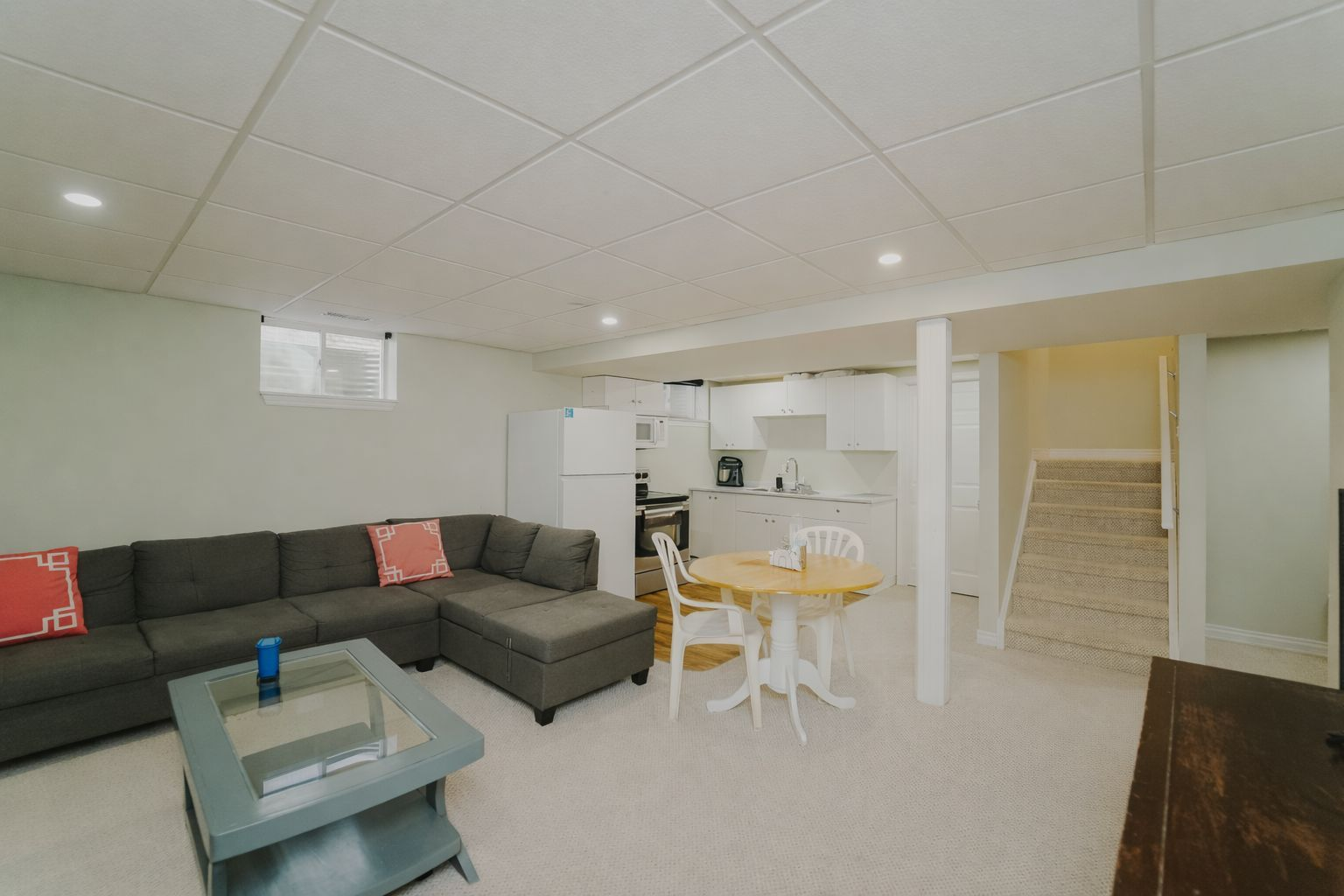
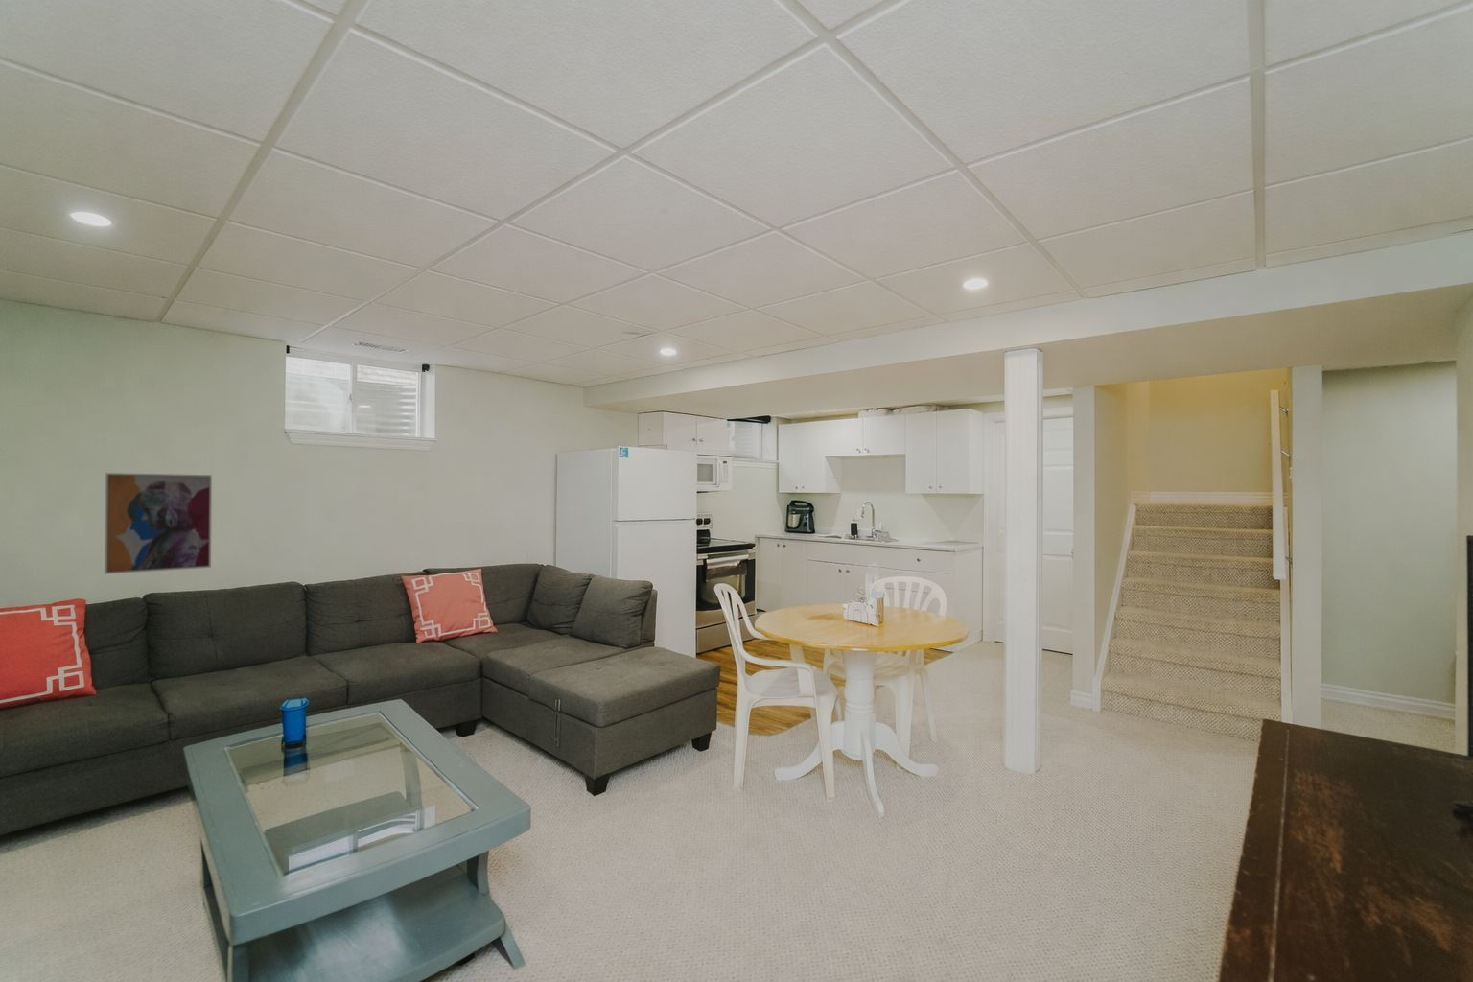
+ wall art [104,471,213,575]
